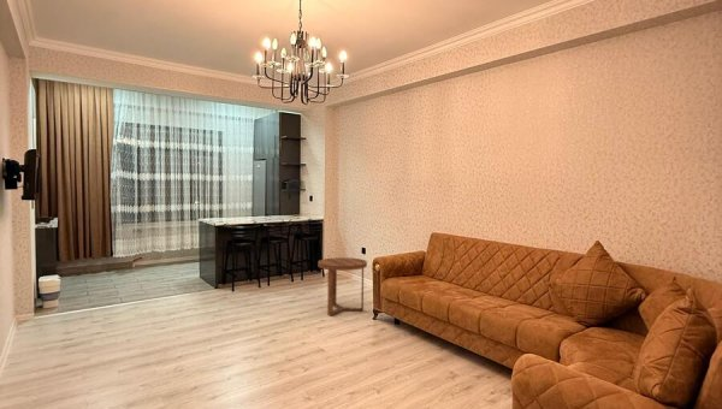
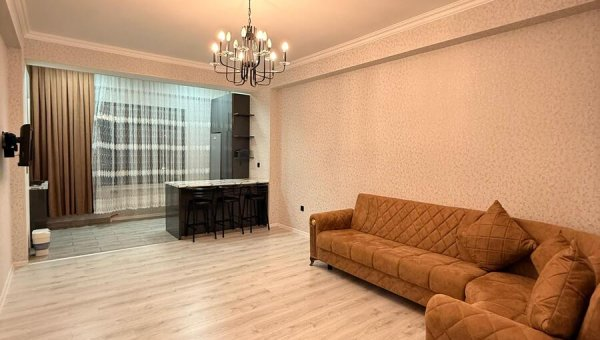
- side table [316,256,368,316]
